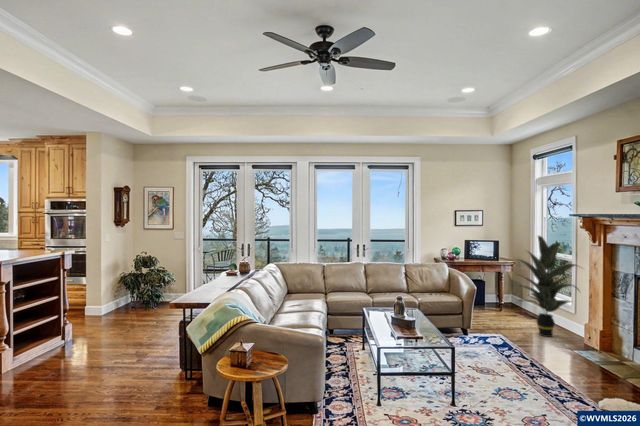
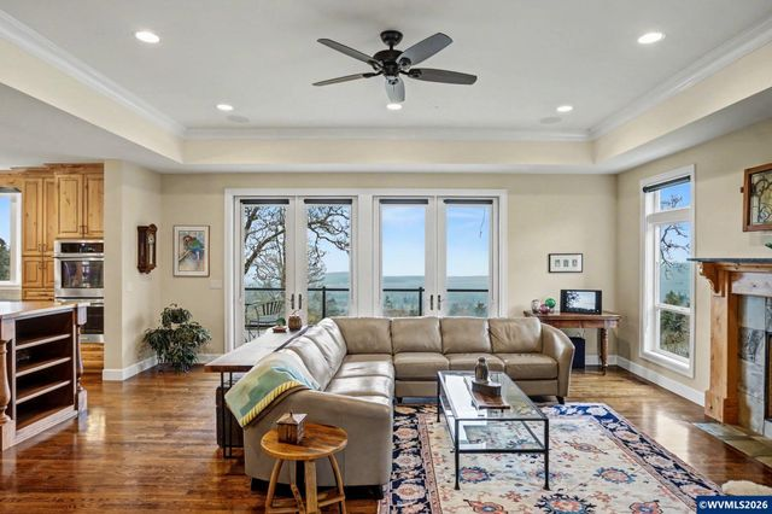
- indoor plant [514,235,584,338]
